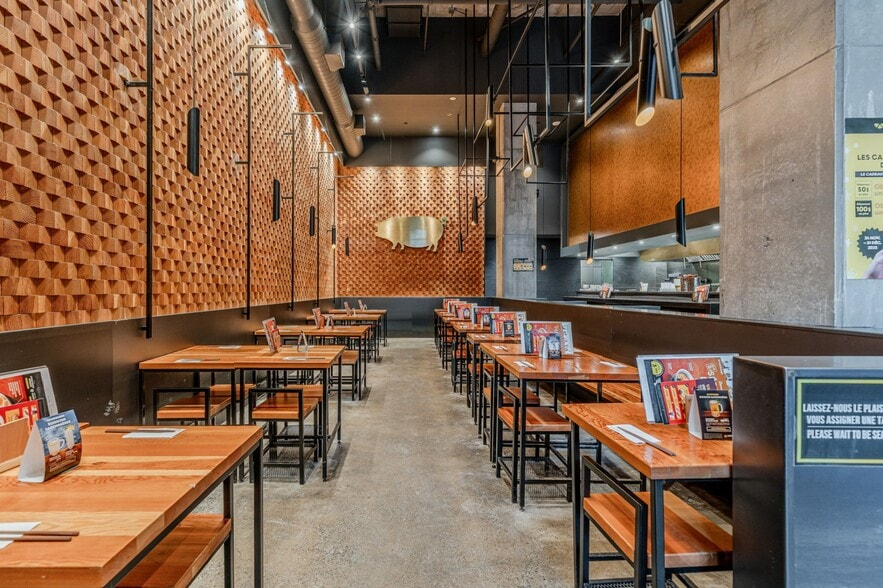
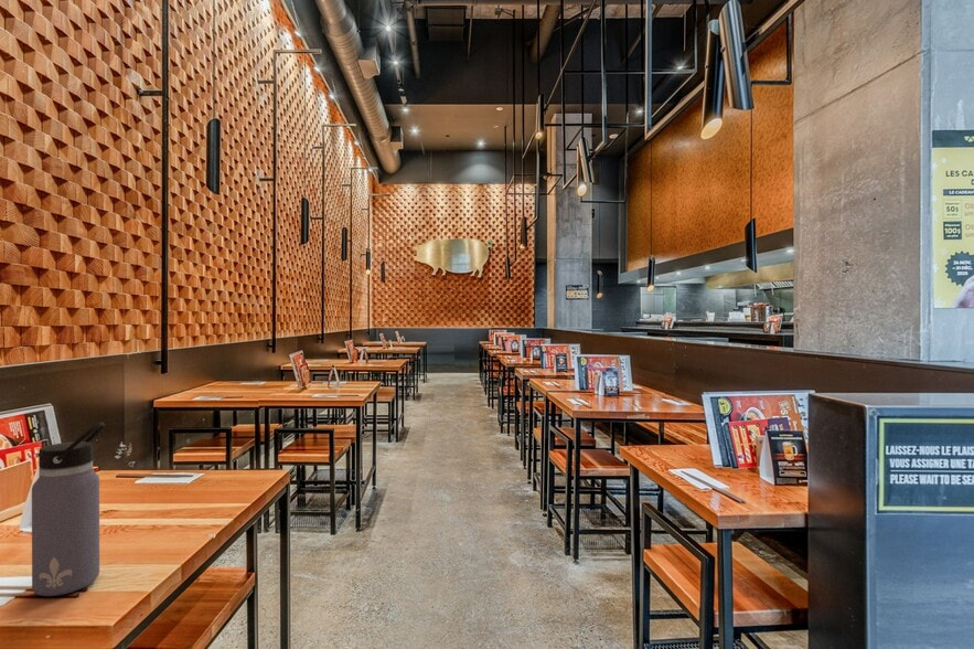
+ water bottle [31,421,106,597]
